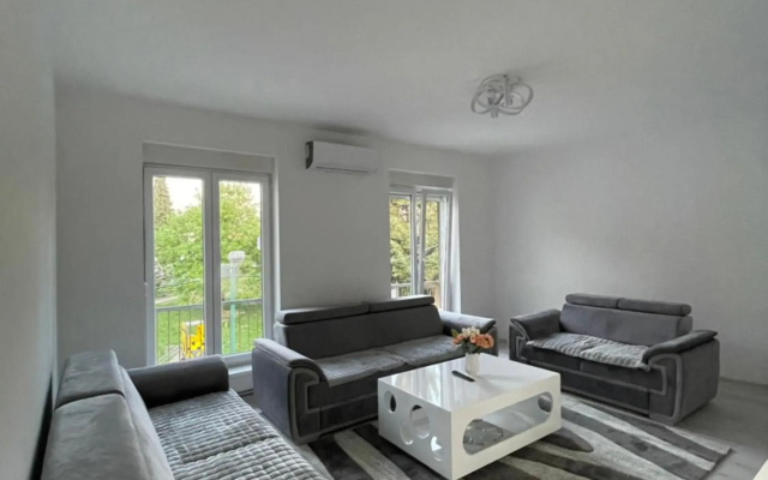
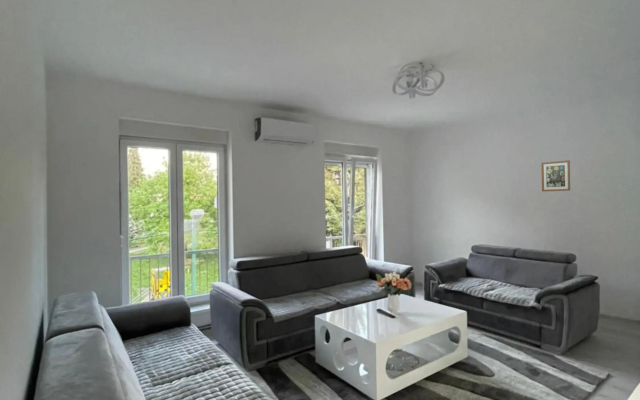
+ wall art [541,159,571,192]
